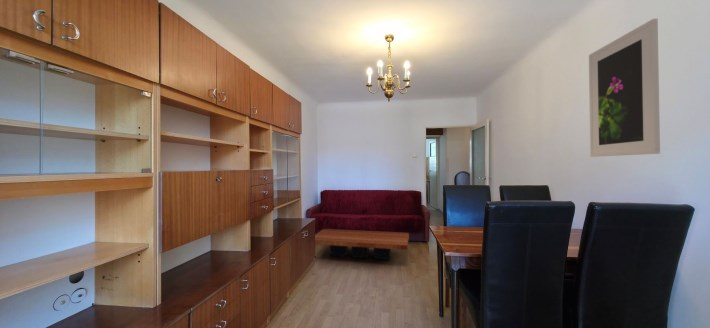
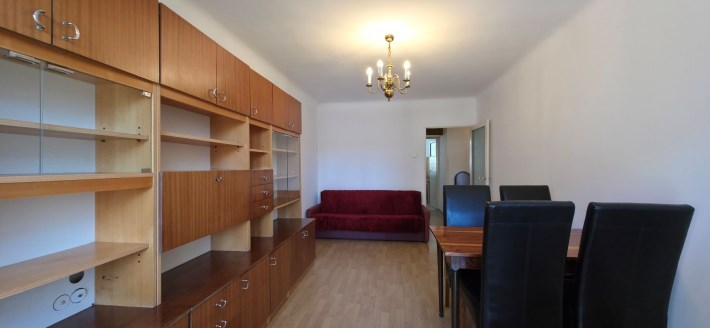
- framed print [588,18,661,158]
- coffee table [314,228,410,261]
